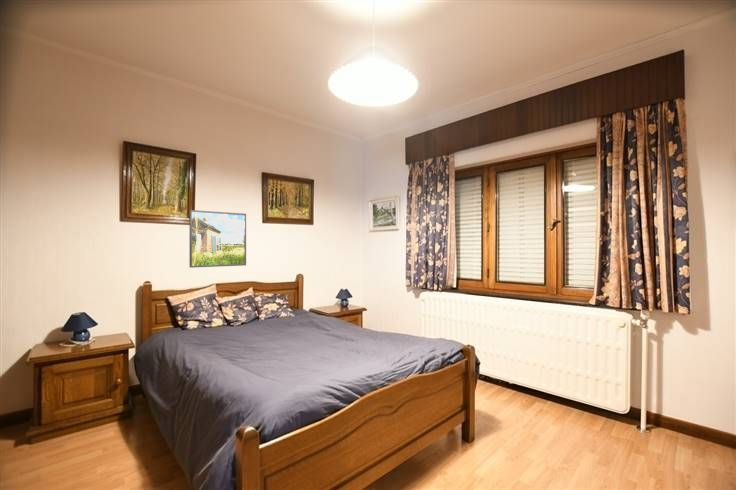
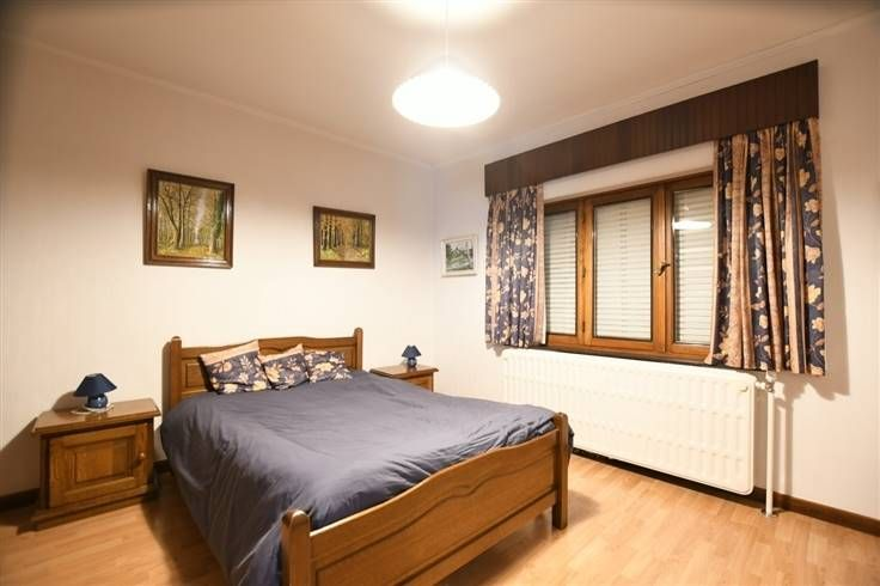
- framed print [189,209,247,269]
